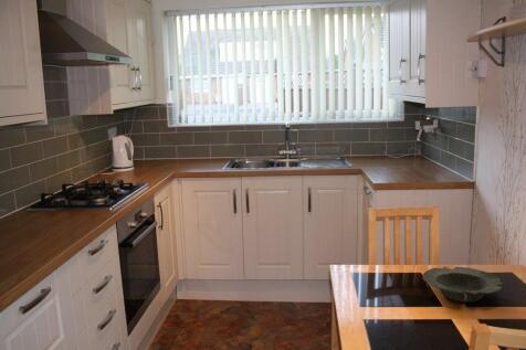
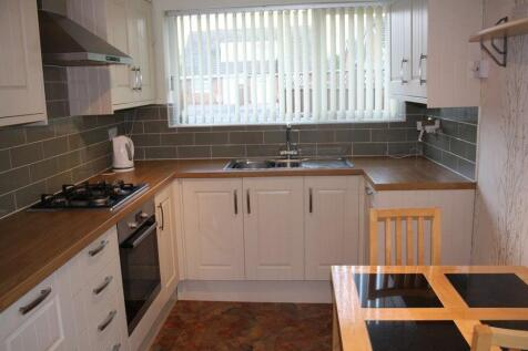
- bowl [422,266,504,303]
